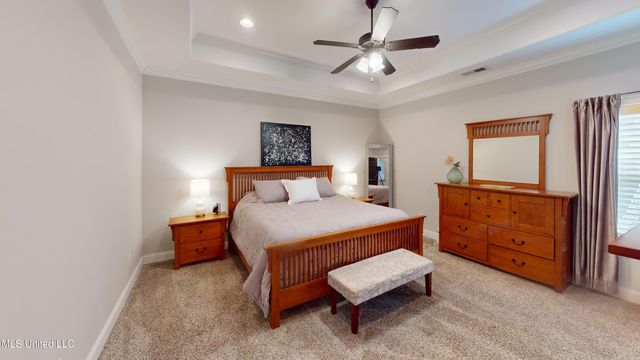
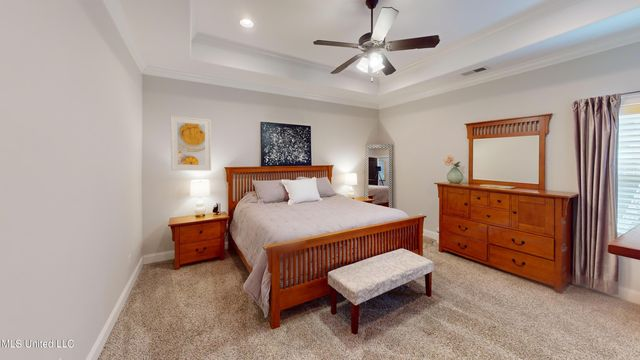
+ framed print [170,115,212,171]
